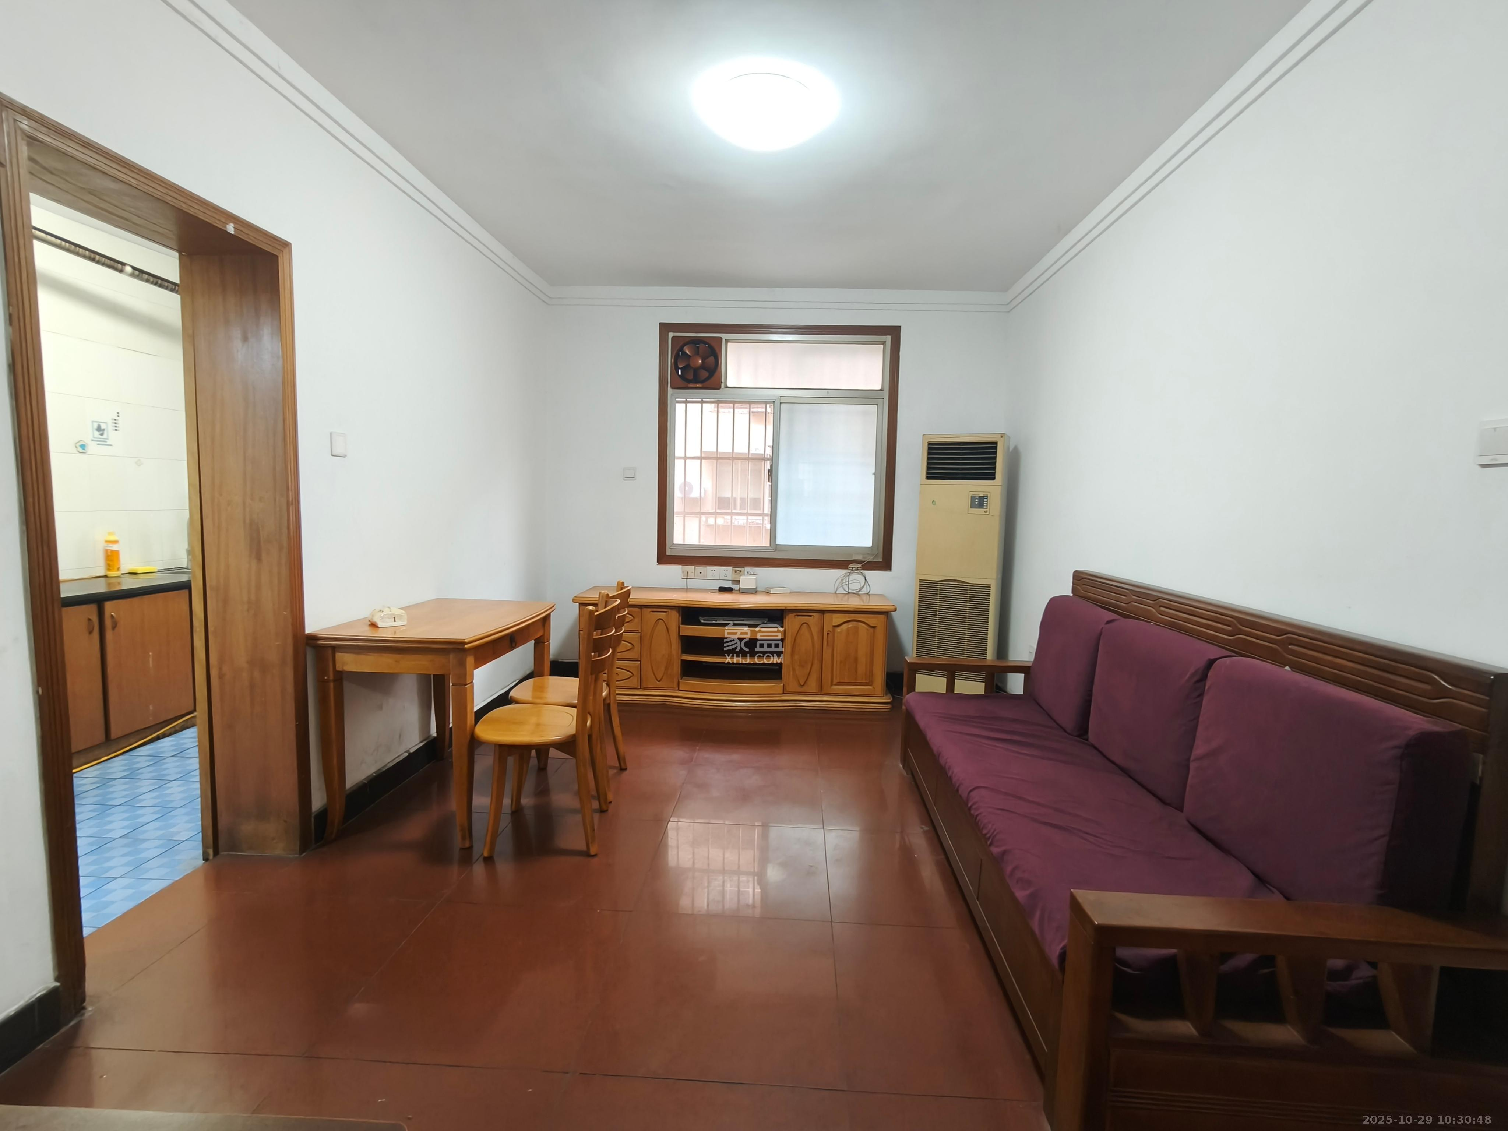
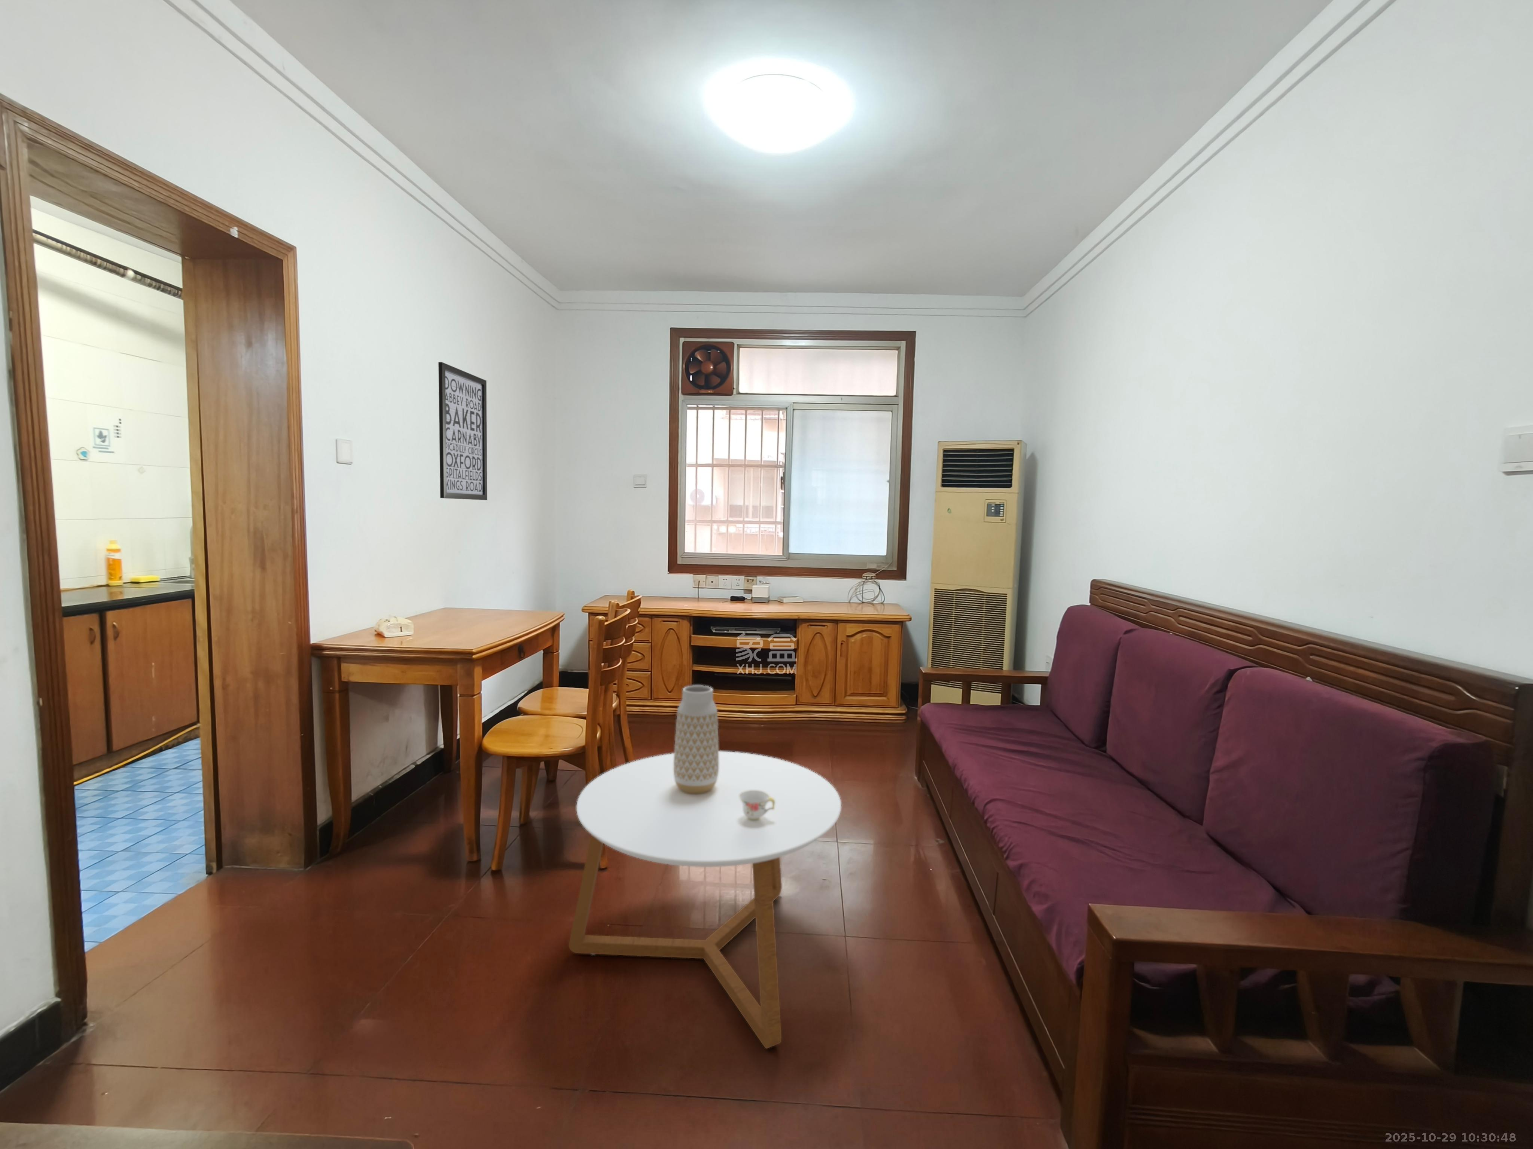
+ coffee table [569,751,841,1049]
+ vase [674,684,719,794]
+ teacup [739,791,775,820]
+ wall art [438,362,488,501]
